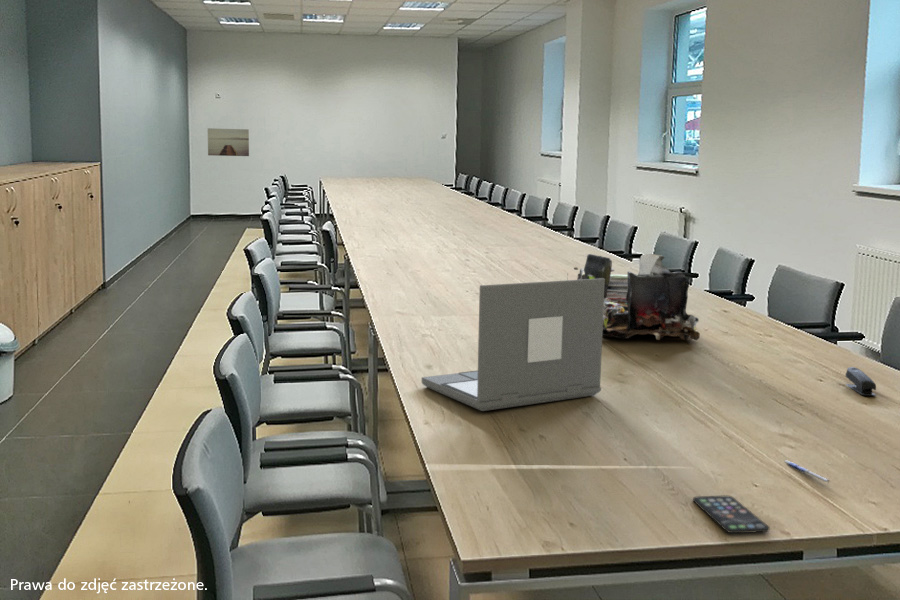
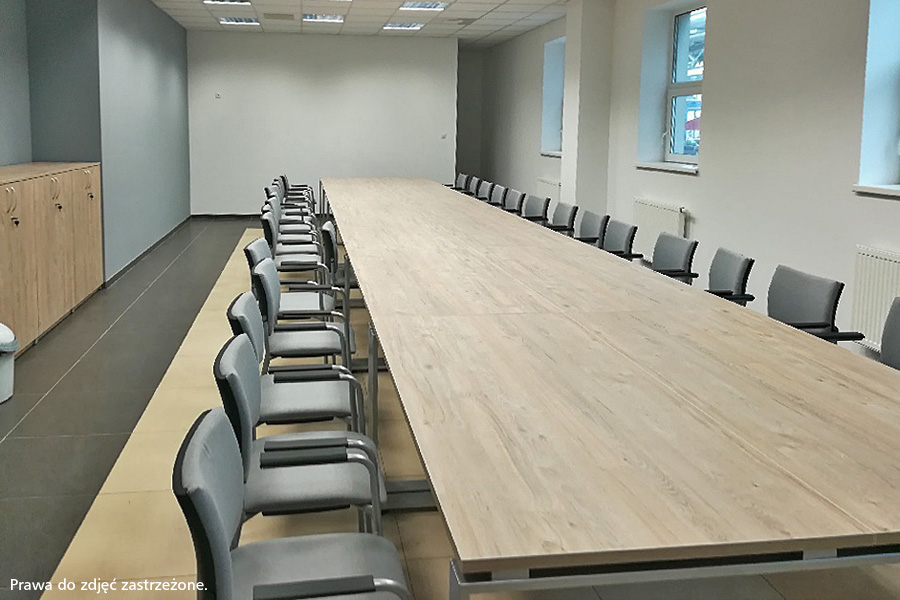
- laptop [421,278,605,412]
- pen [783,459,833,484]
- stapler [844,366,877,397]
- wall art [207,127,250,157]
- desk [566,253,701,342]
- smartphone [692,494,771,534]
